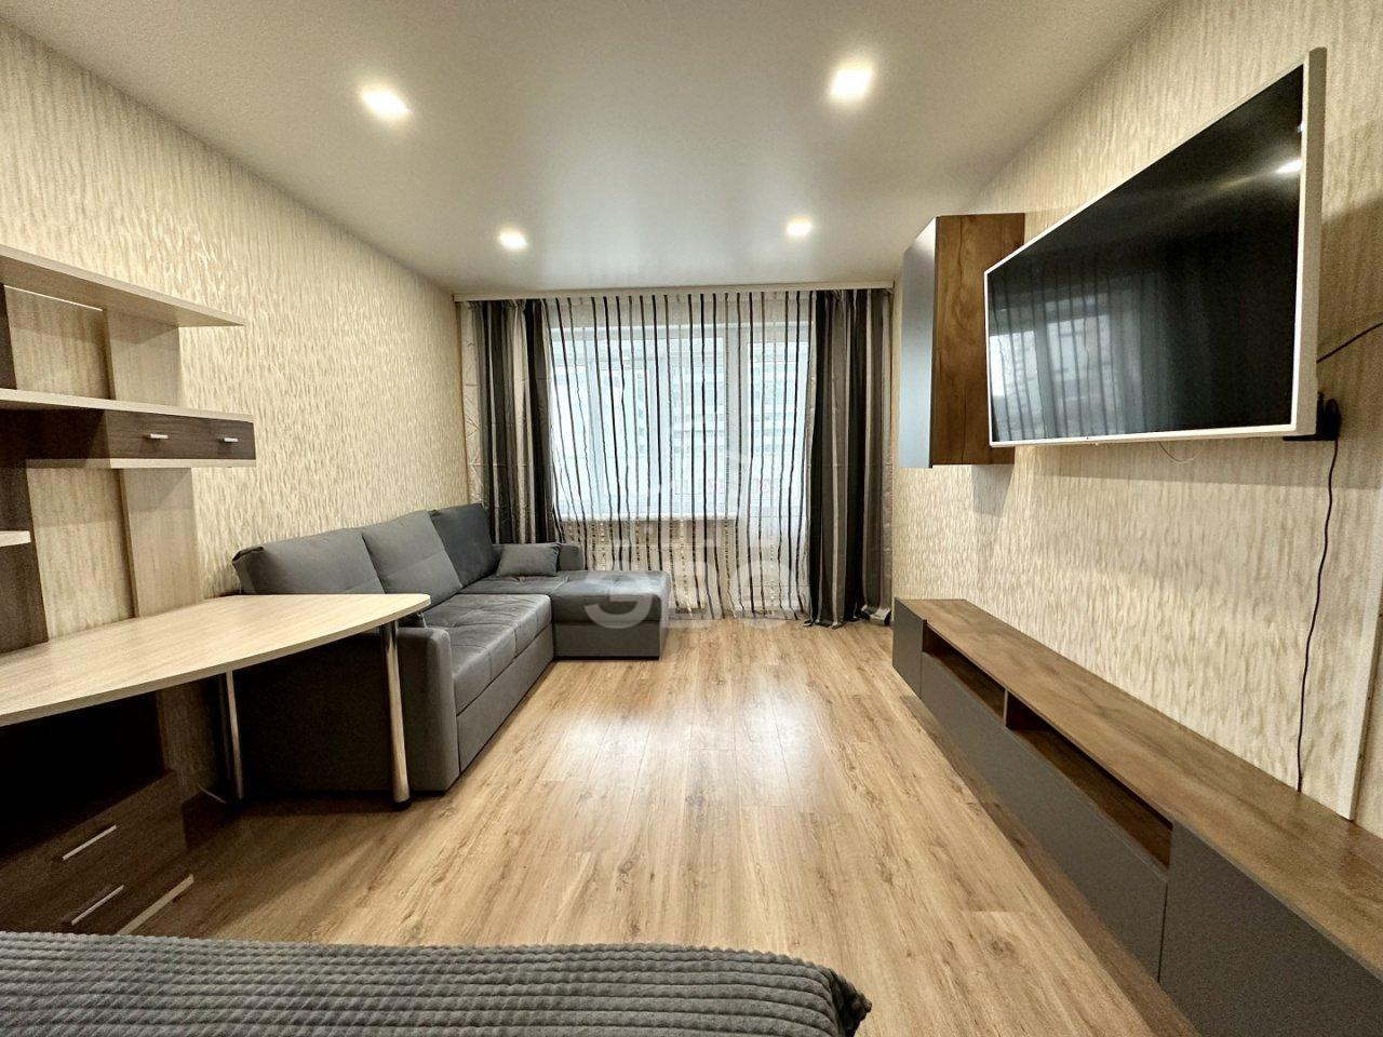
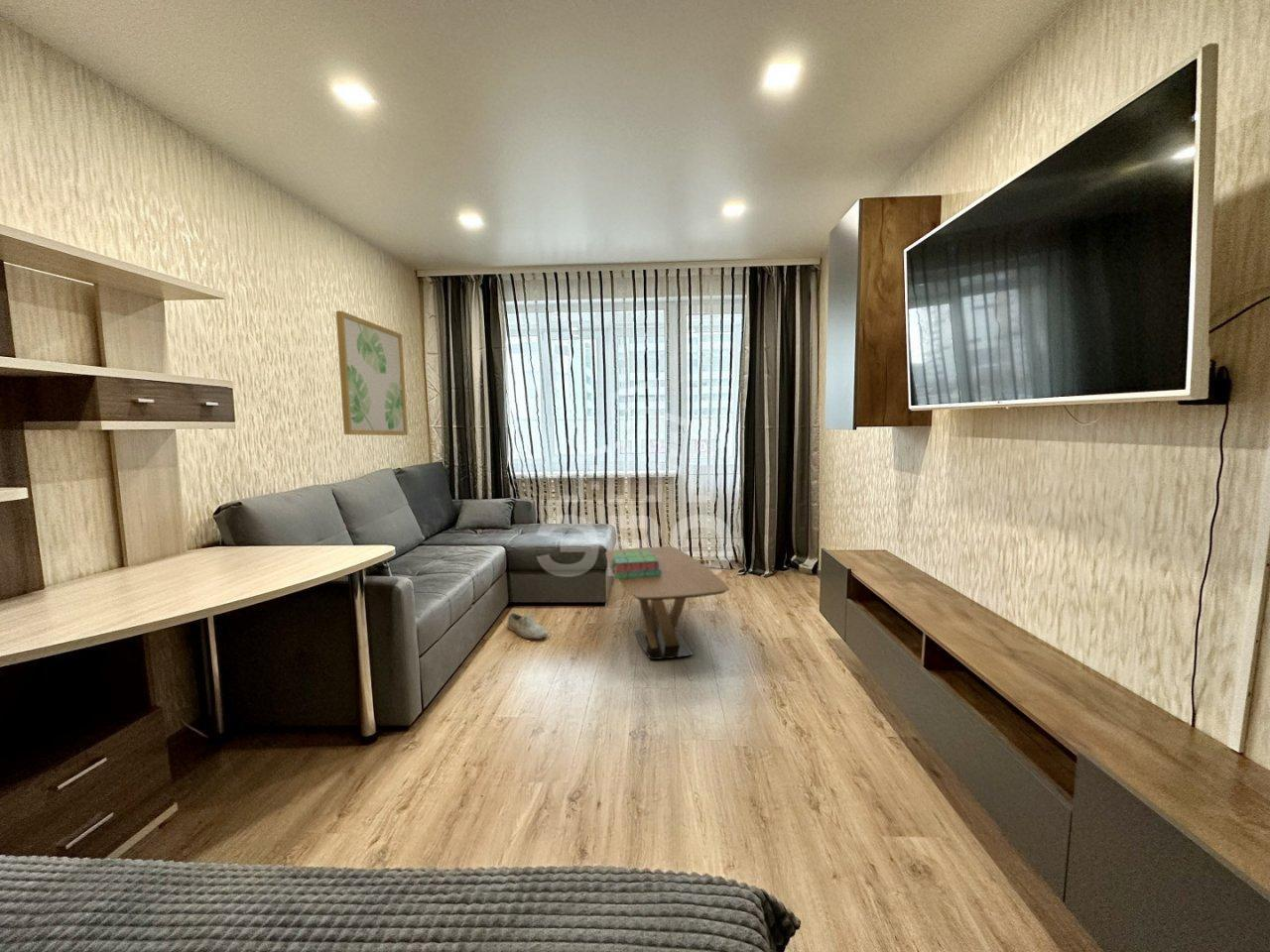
+ wall art [335,310,409,436]
+ stack of books [609,550,661,580]
+ shoe [506,610,549,642]
+ coffee table [604,545,730,660]
